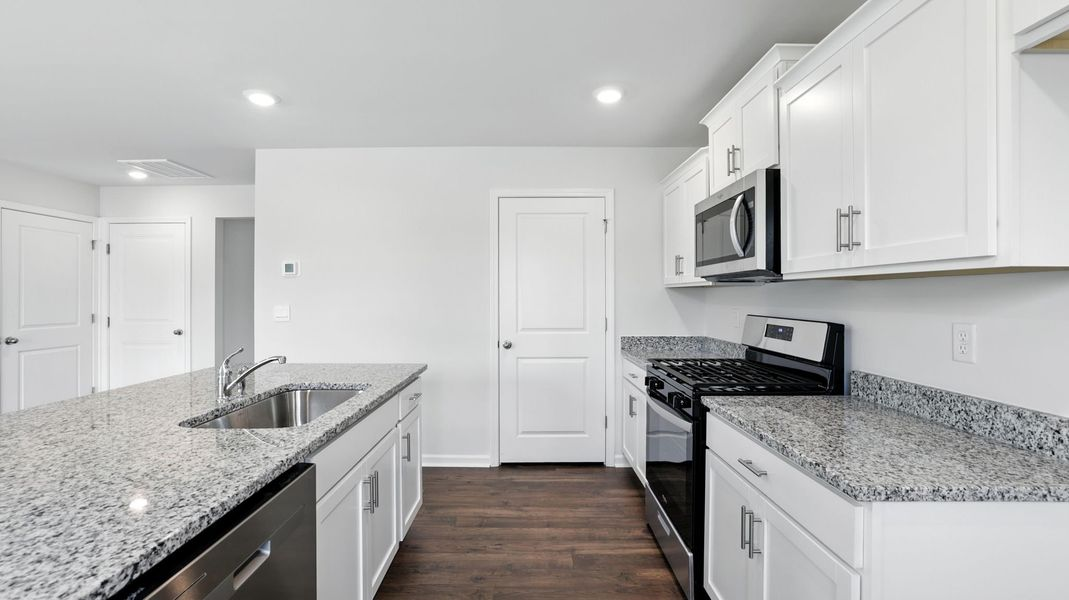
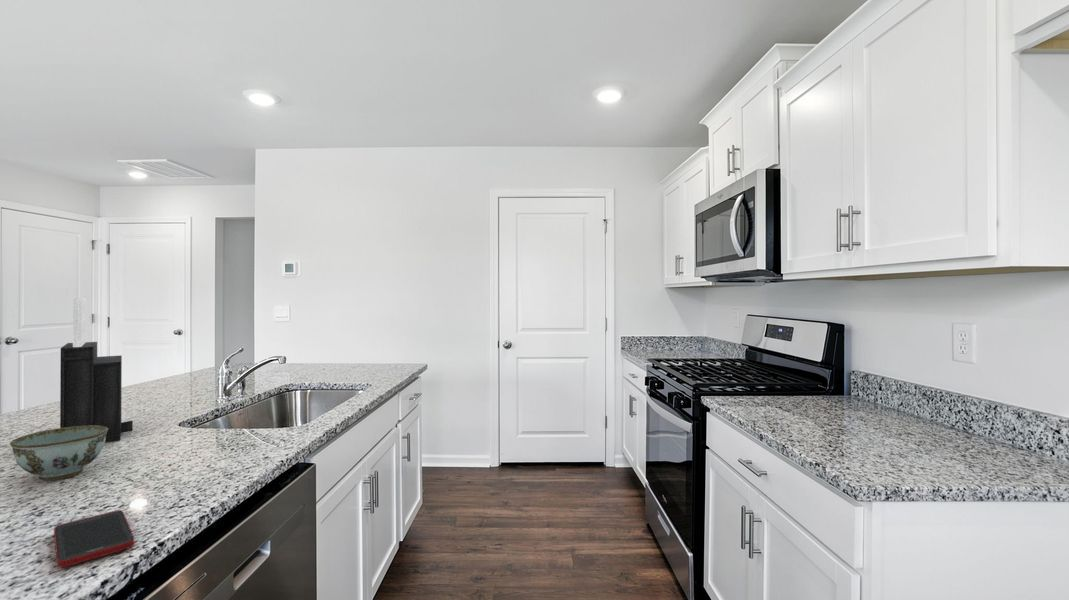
+ cell phone [53,509,135,568]
+ bowl [9,425,108,481]
+ knife block [59,297,134,443]
